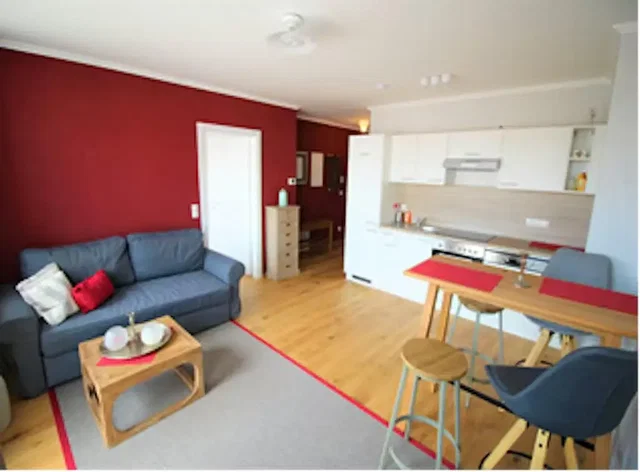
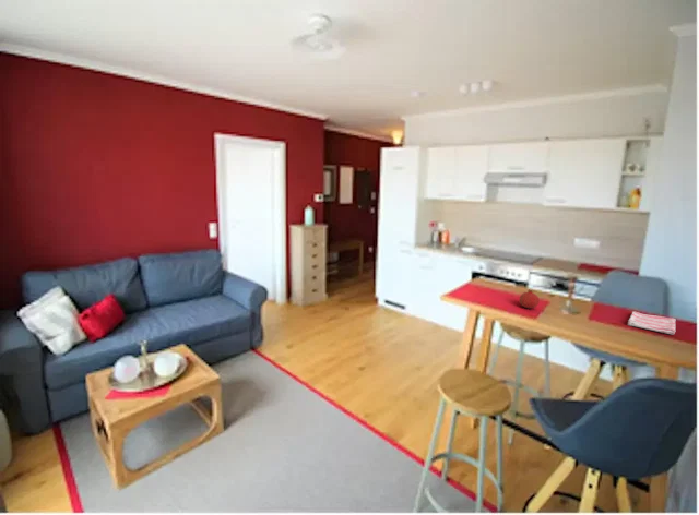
+ dish towel [627,310,676,335]
+ fruit [519,288,541,309]
